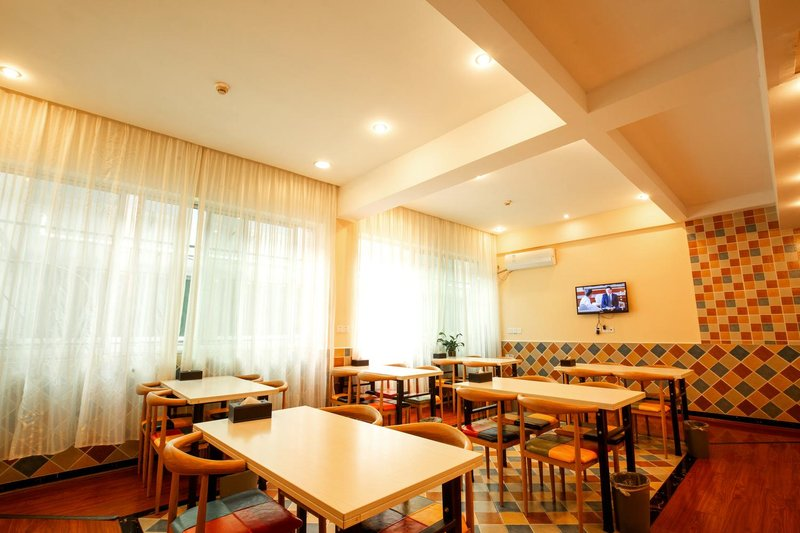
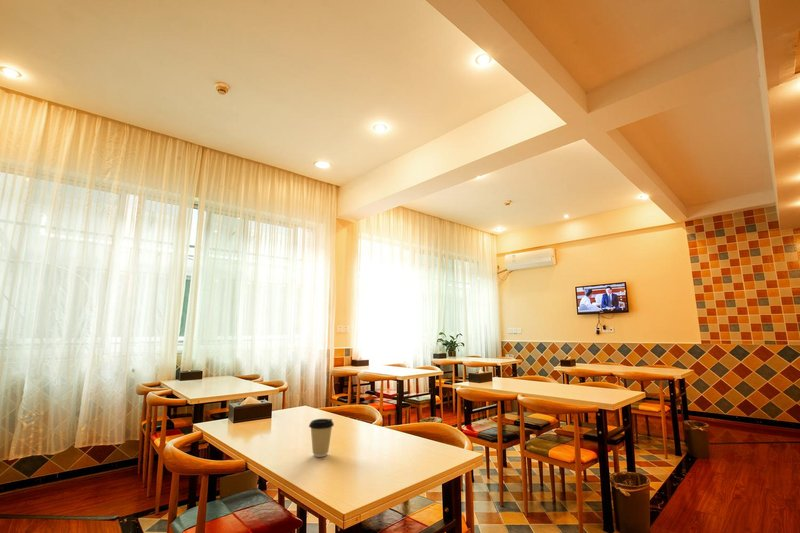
+ coffee cup [308,418,335,458]
